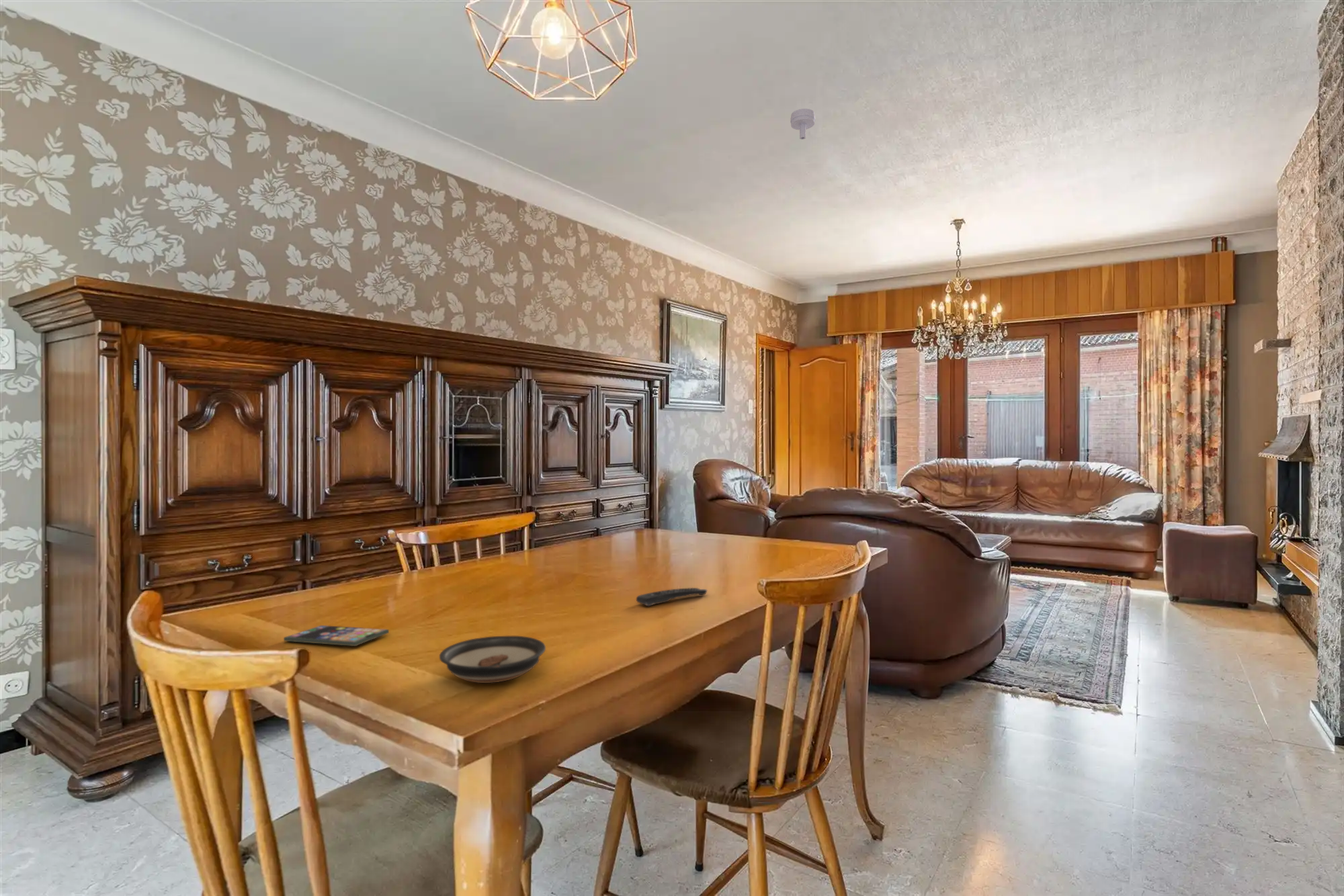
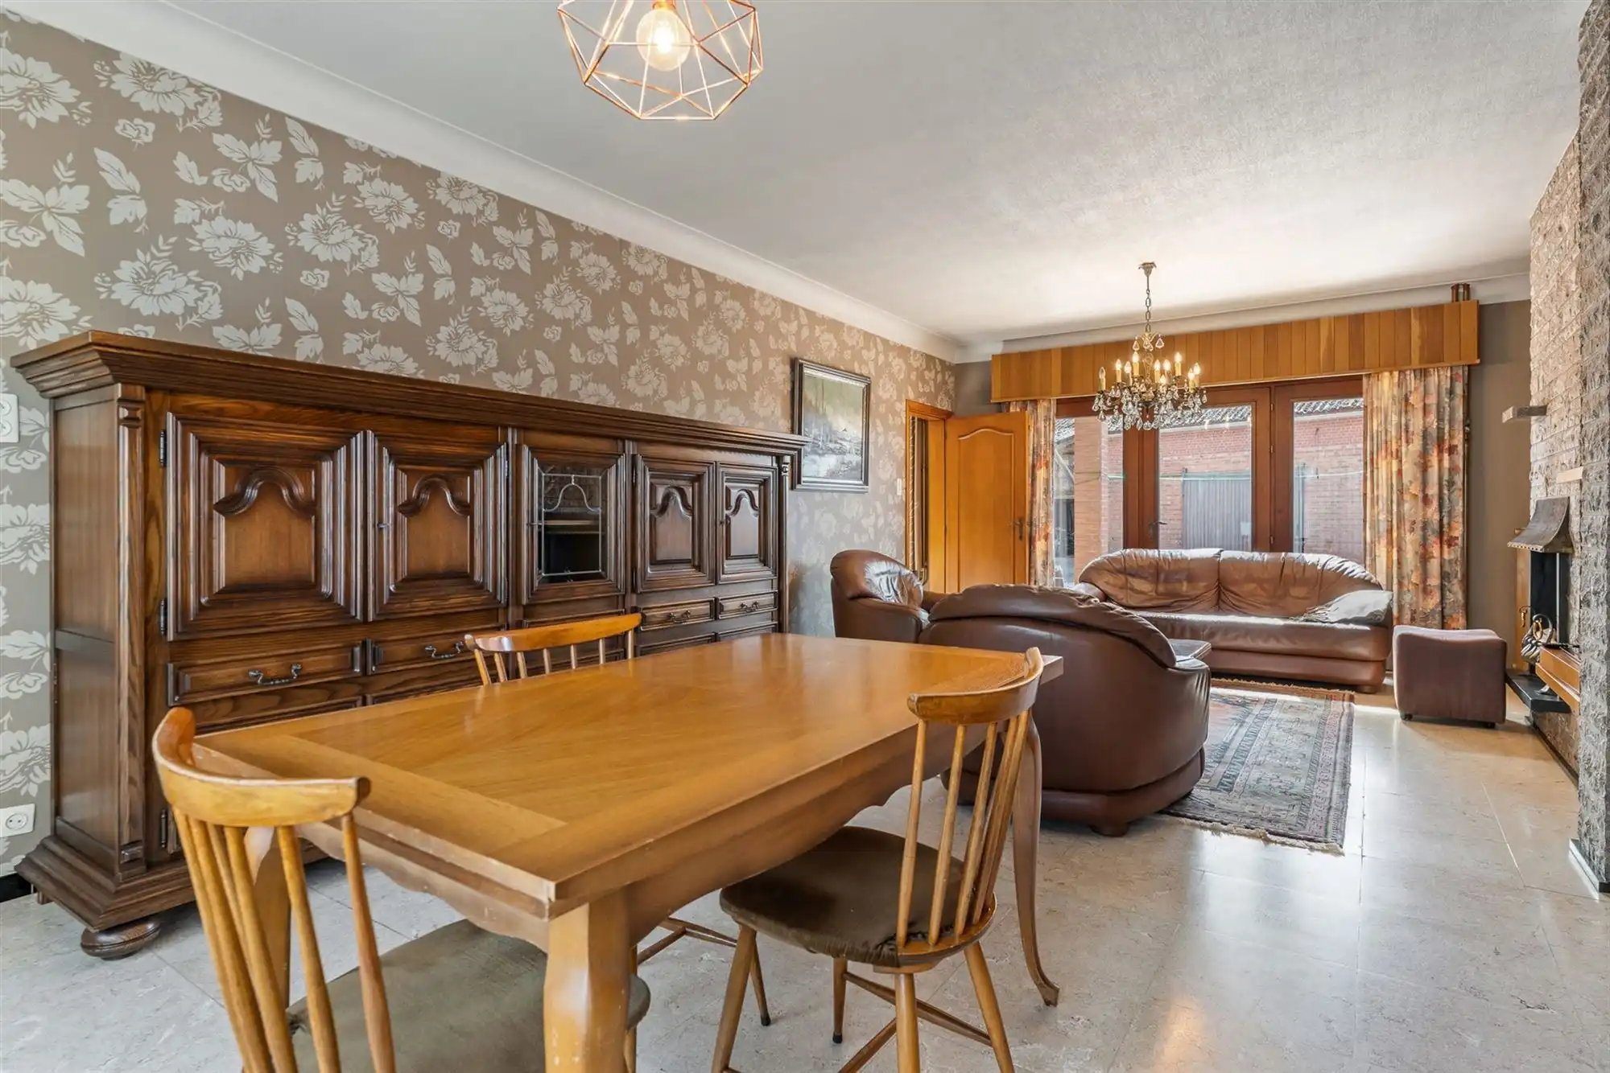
- smartphone [283,625,390,647]
- remote control [636,587,708,607]
- saucer [439,635,546,684]
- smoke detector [790,108,816,140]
